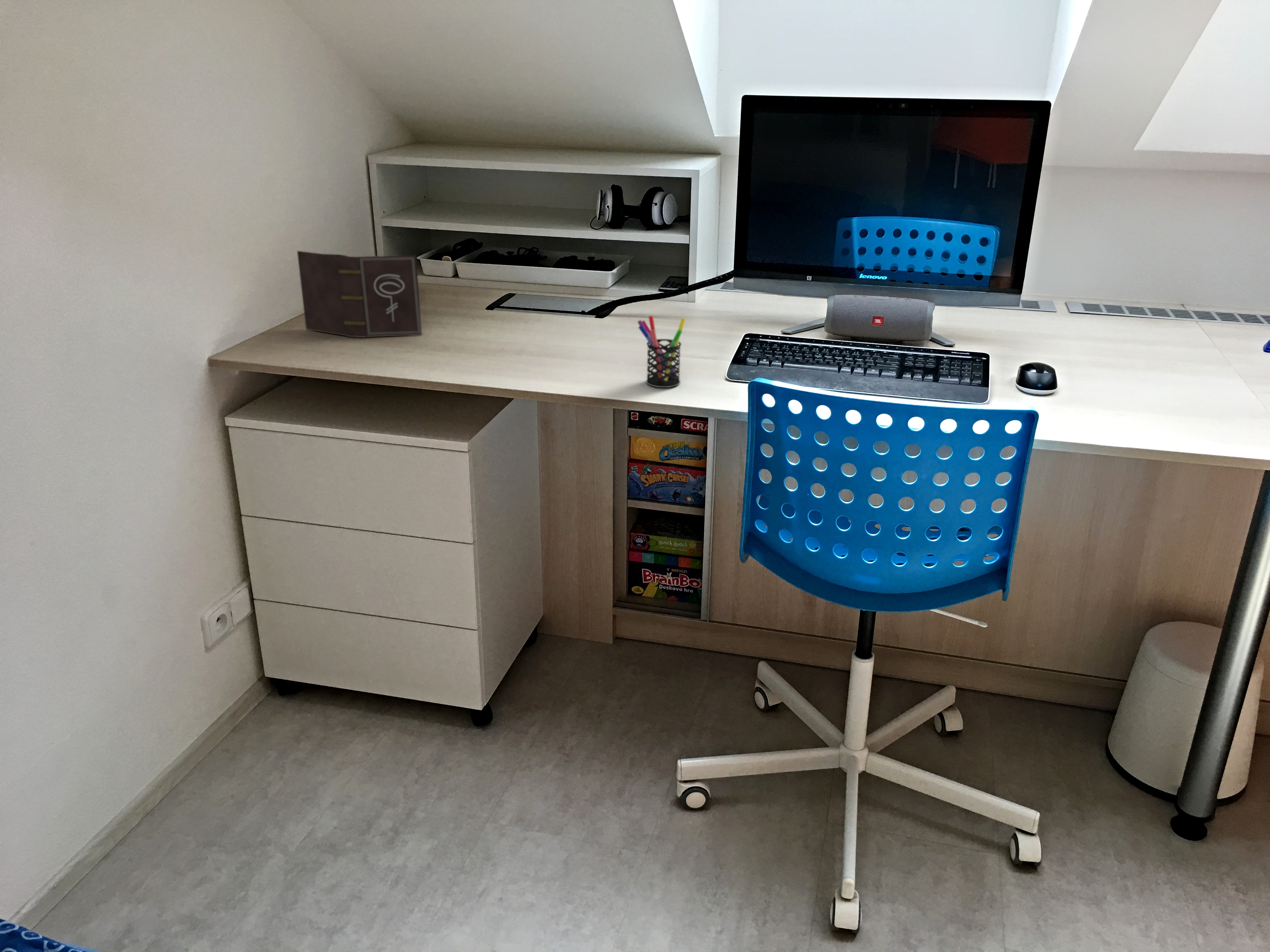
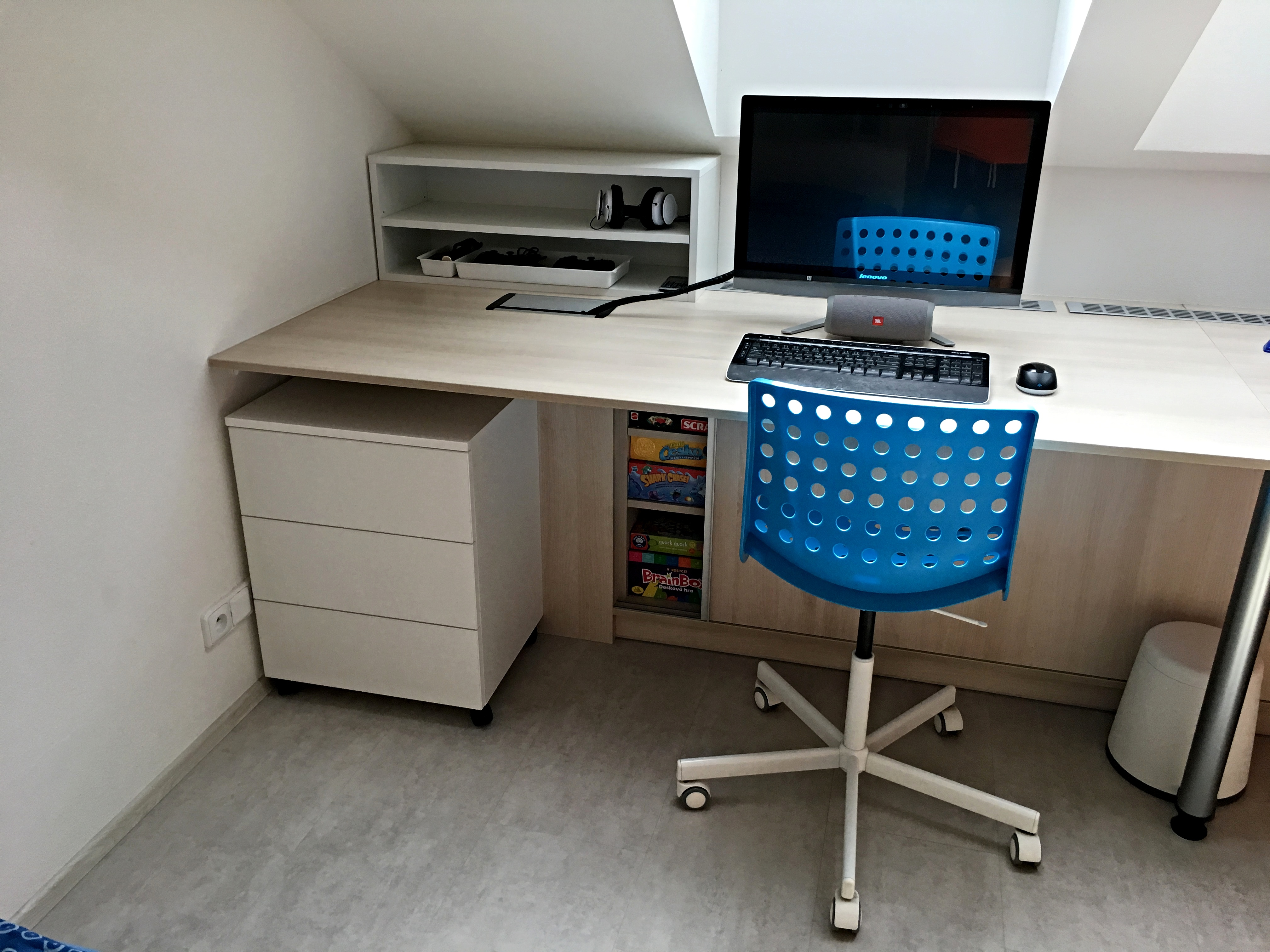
- book [297,251,422,338]
- pen holder [637,315,686,388]
